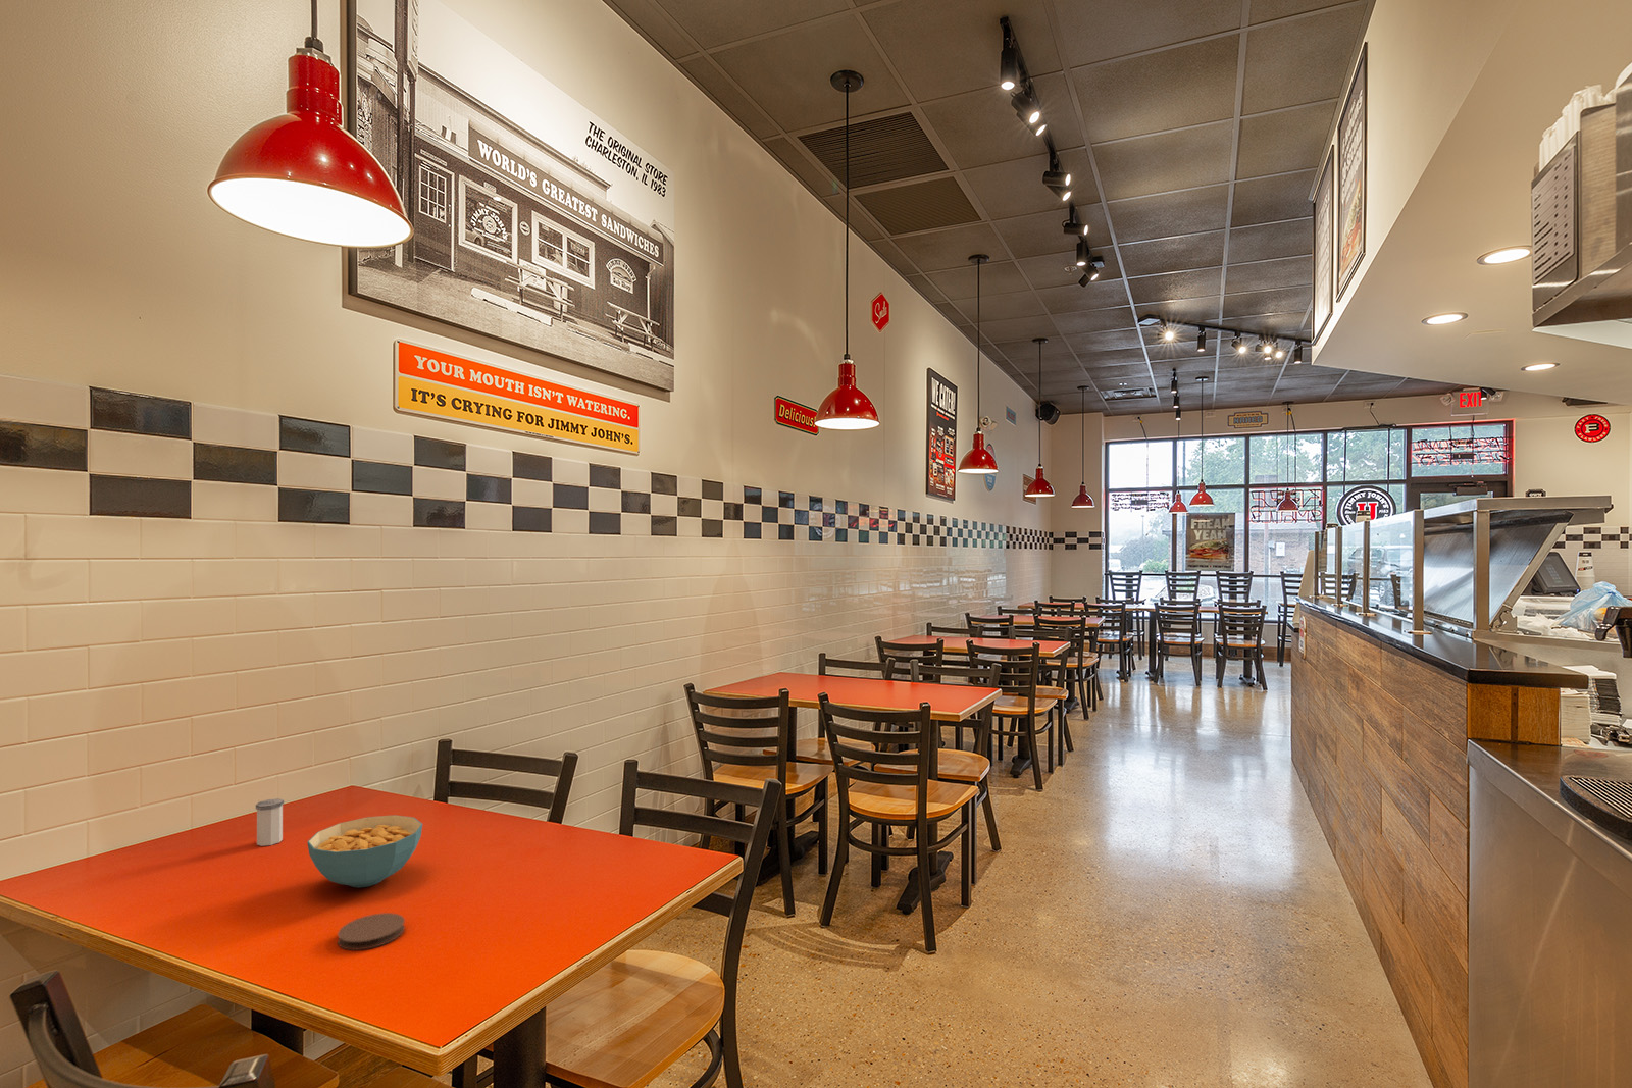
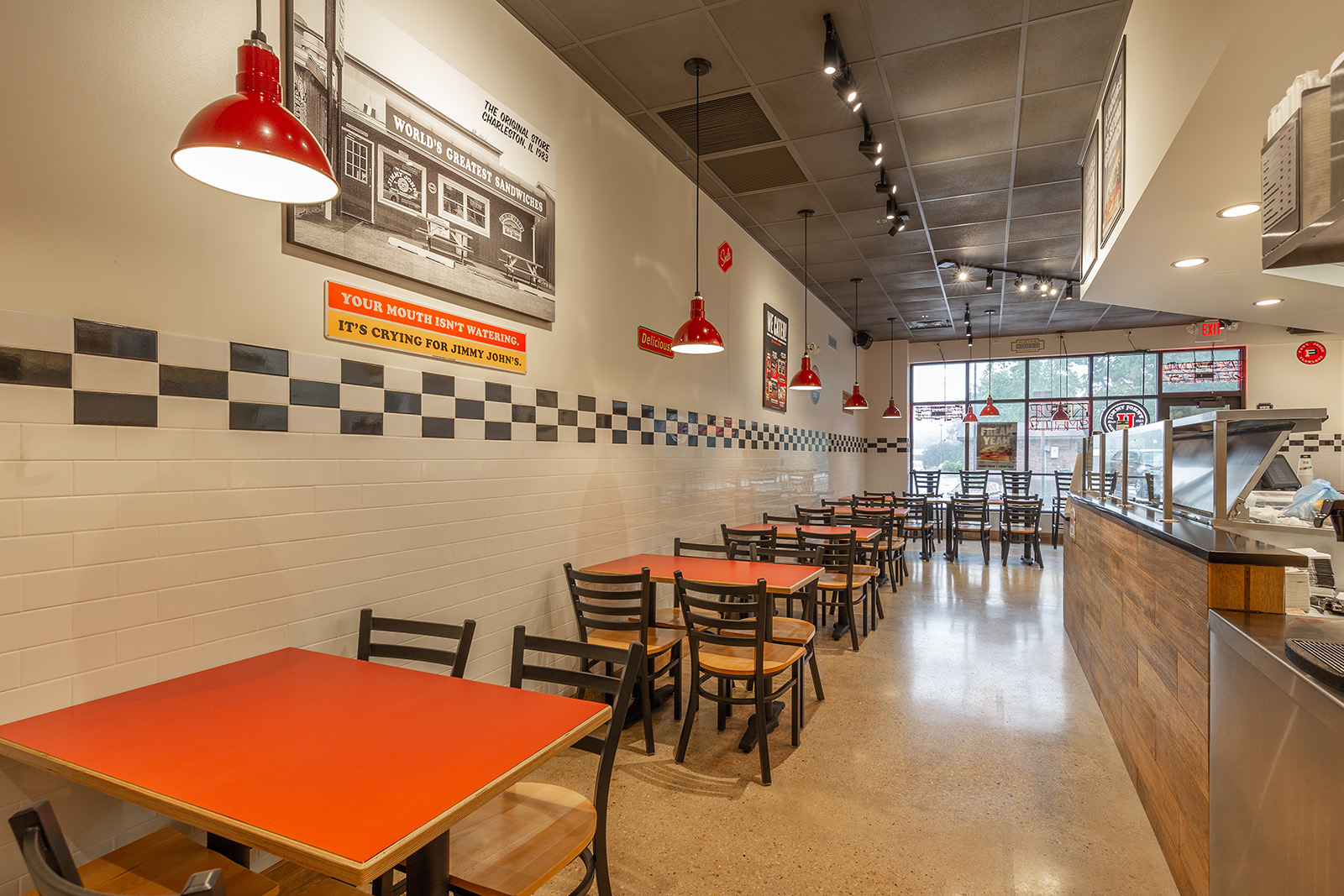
- cereal bowl [306,814,424,888]
- salt shaker [255,798,284,848]
- coaster [336,912,406,951]
